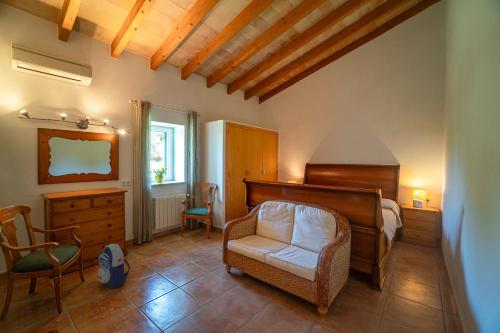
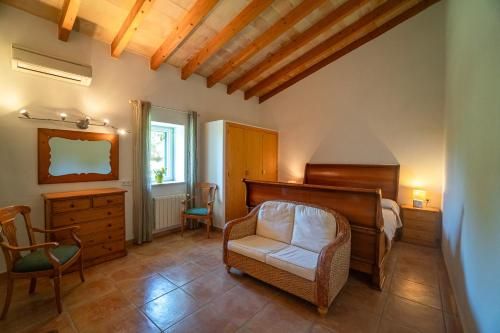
- backpack [96,243,131,290]
